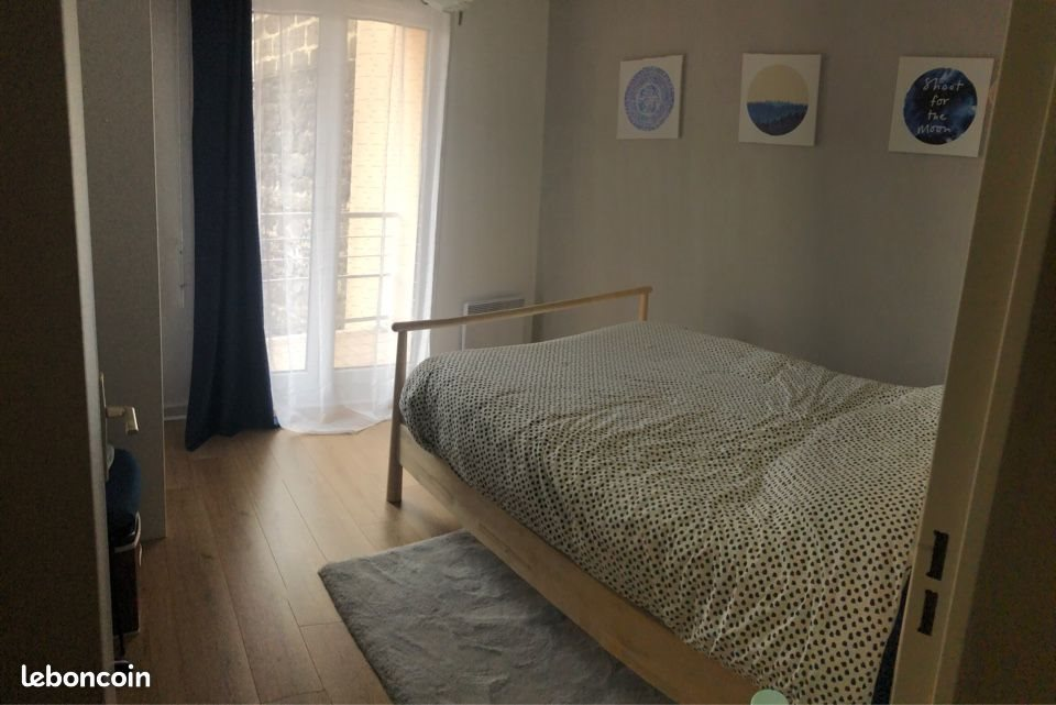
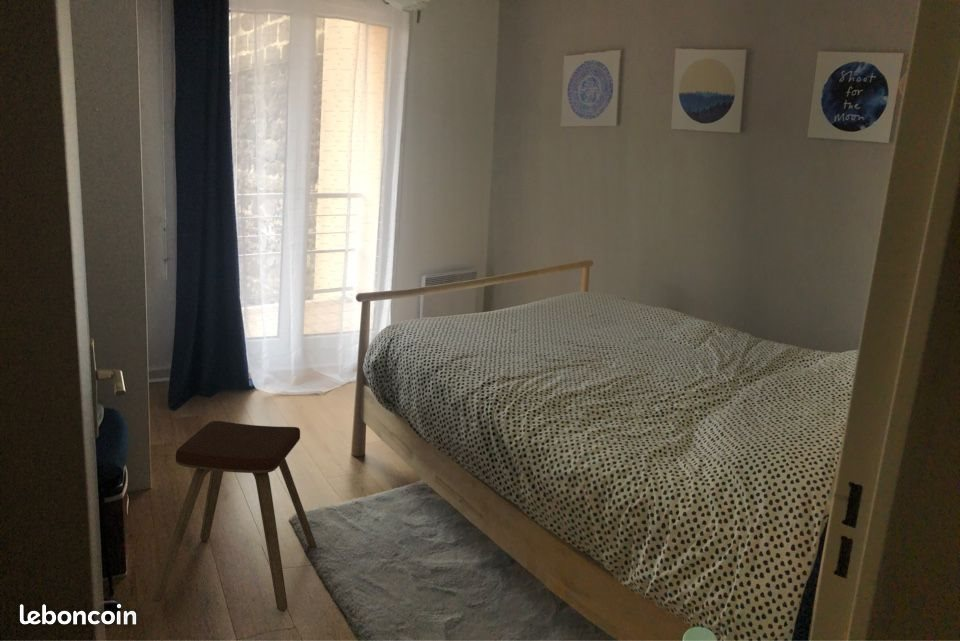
+ music stool [152,420,318,613]
